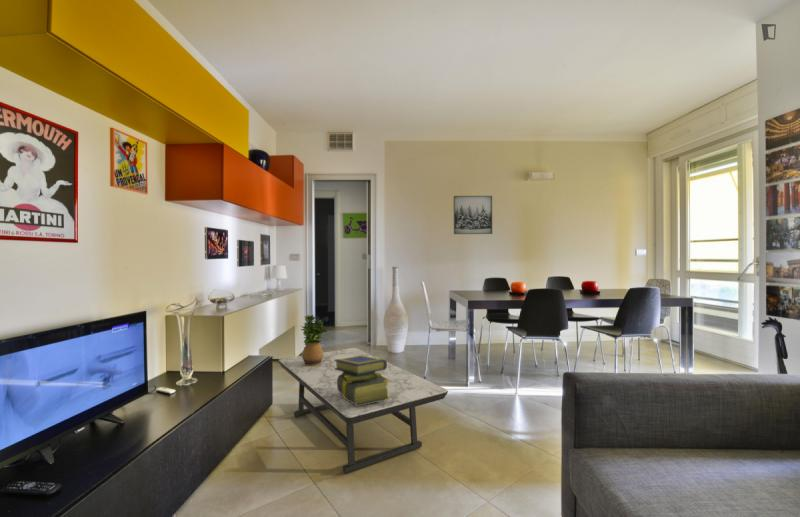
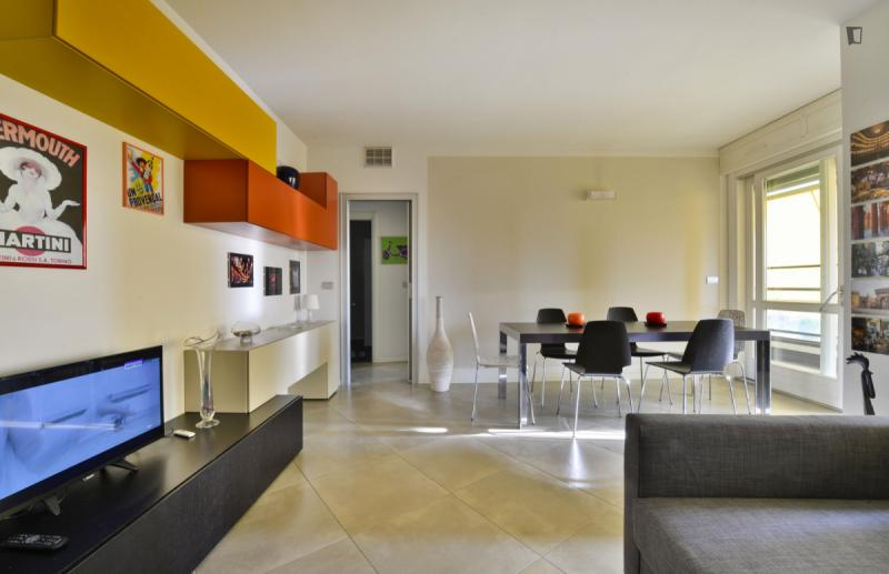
- coffee table [277,347,449,475]
- wall art [453,195,493,235]
- stack of books [334,356,390,406]
- potted plant [300,314,328,366]
